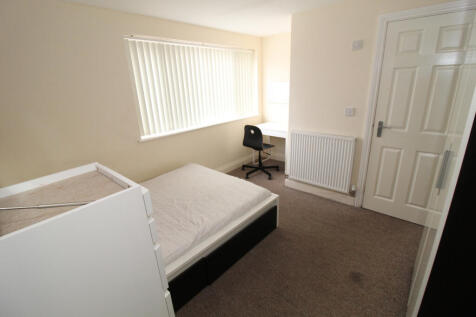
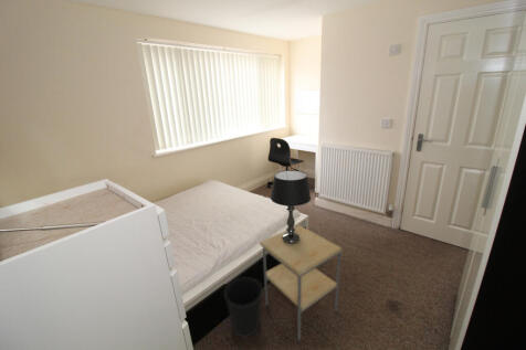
+ wastebasket [223,277,264,338]
+ side table [259,224,343,342]
+ table lamp [270,169,312,244]
